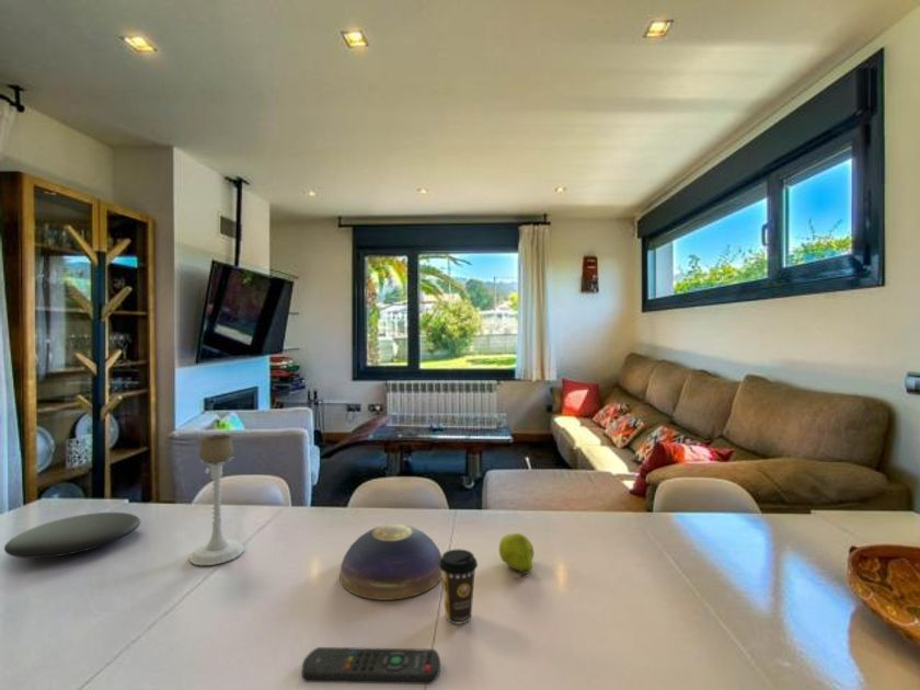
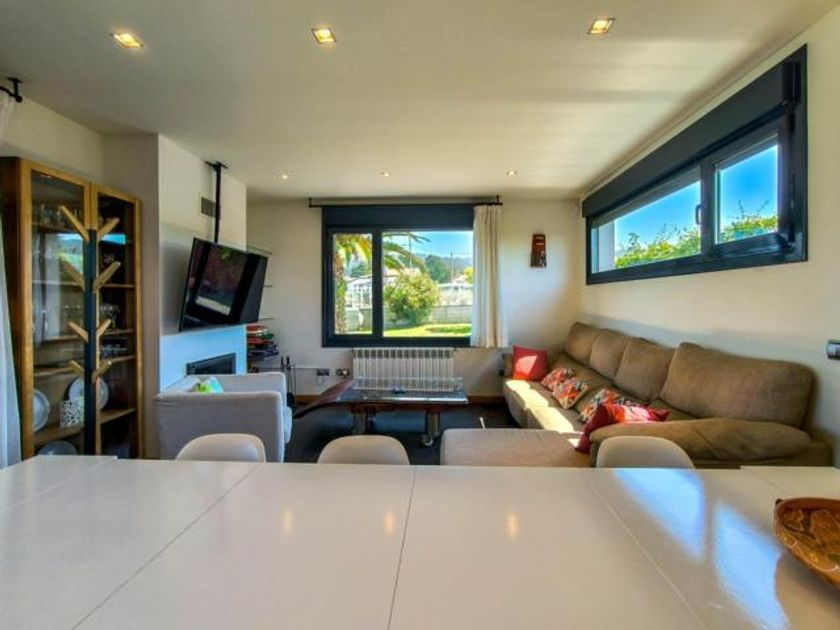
- plate [3,511,141,560]
- fruit [498,532,534,580]
- remote control [301,646,441,686]
- decorative bowl [338,524,442,601]
- candle holder [188,434,245,566]
- coffee cup [439,548,479,624]
